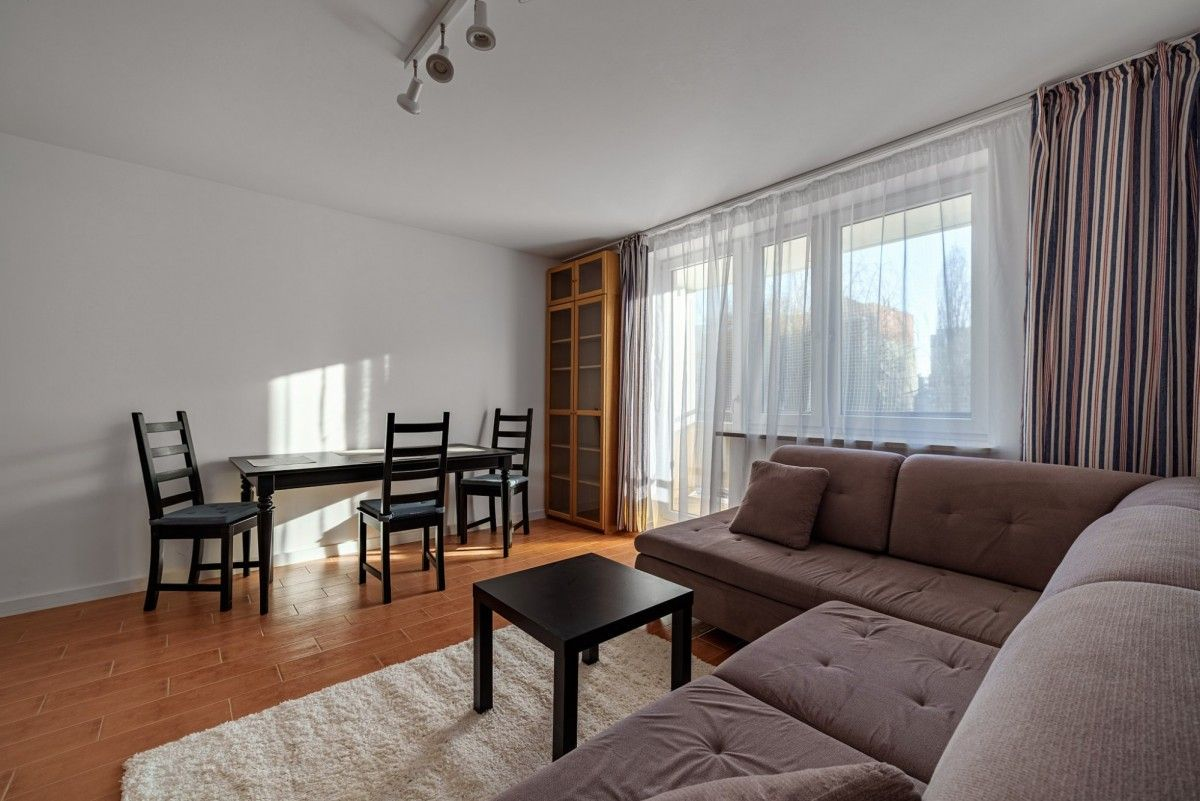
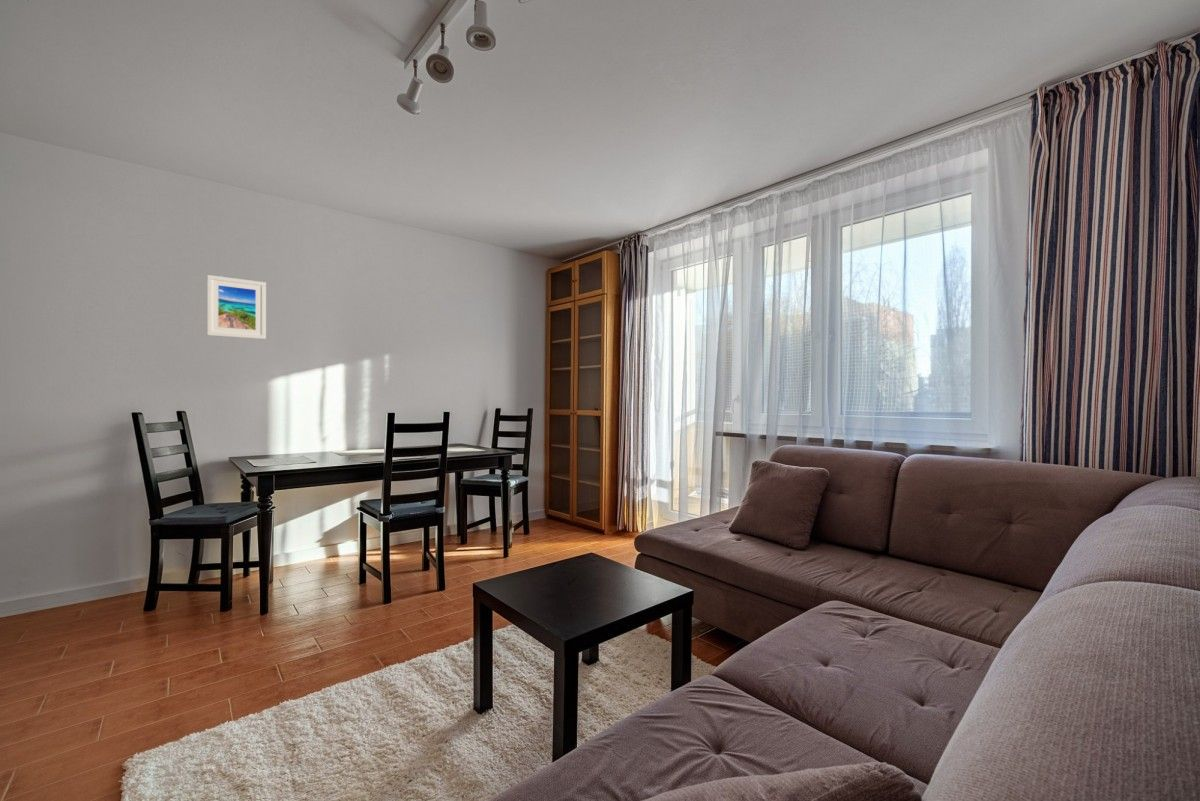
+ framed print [206,274,267,340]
